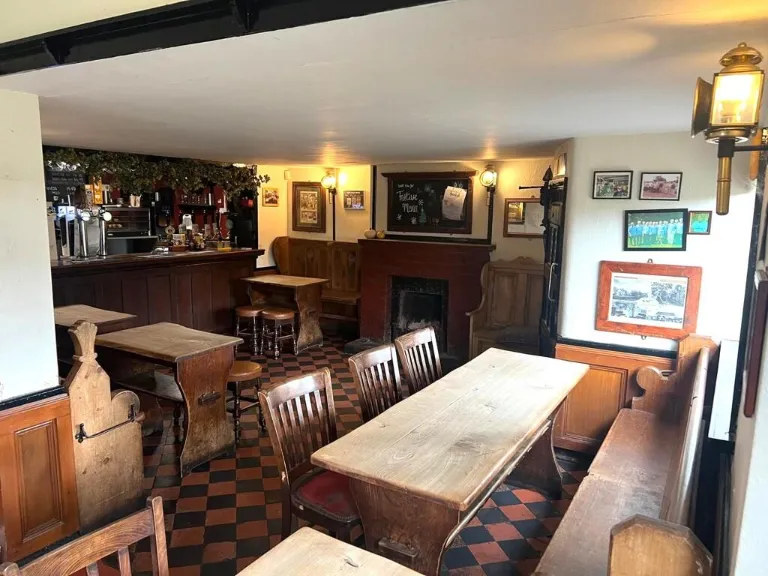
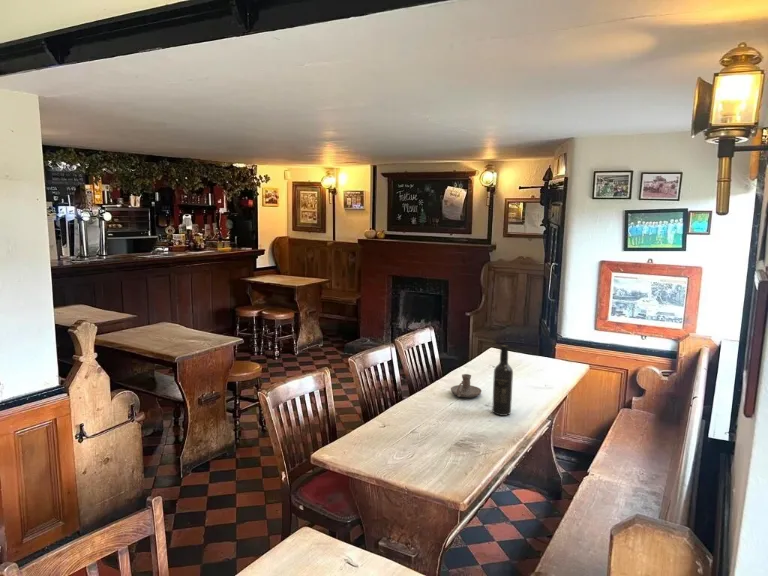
+ wine bottle [491,344,514,417]
+ candle holder [450,373,482,398]
